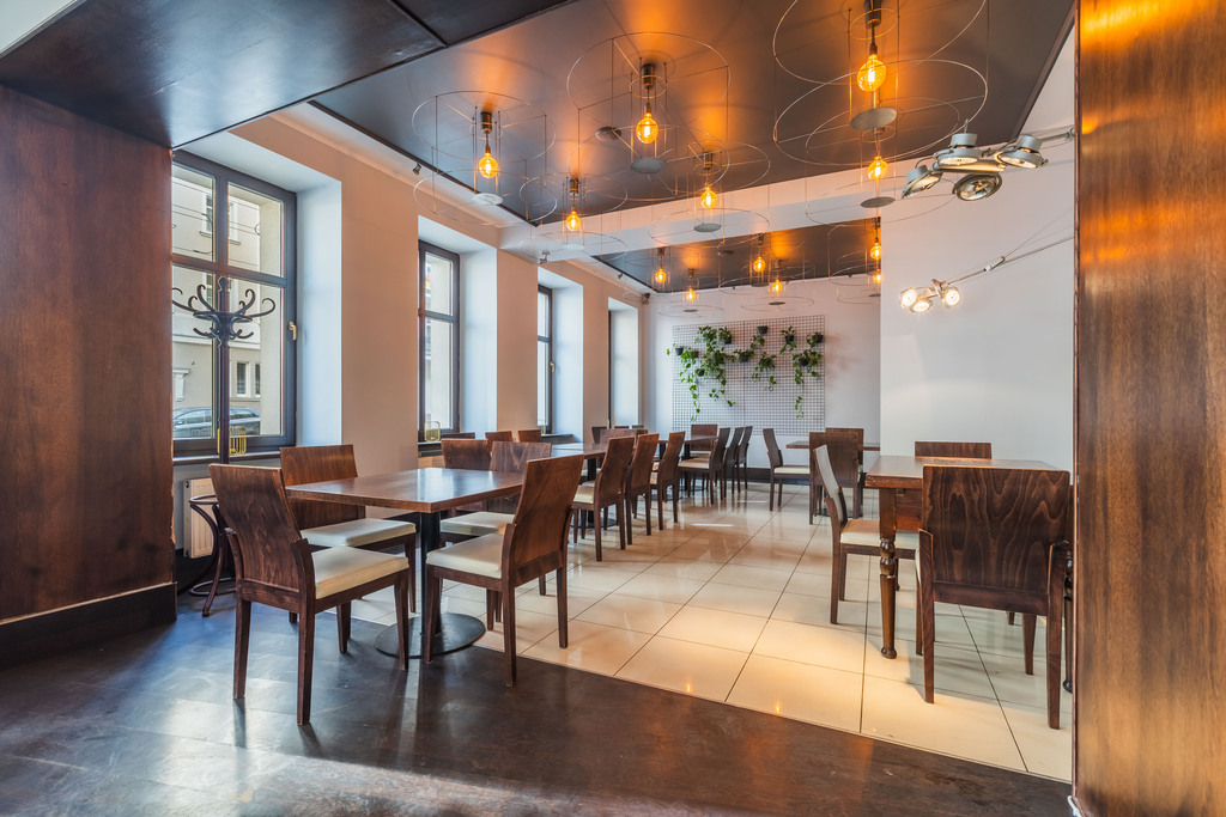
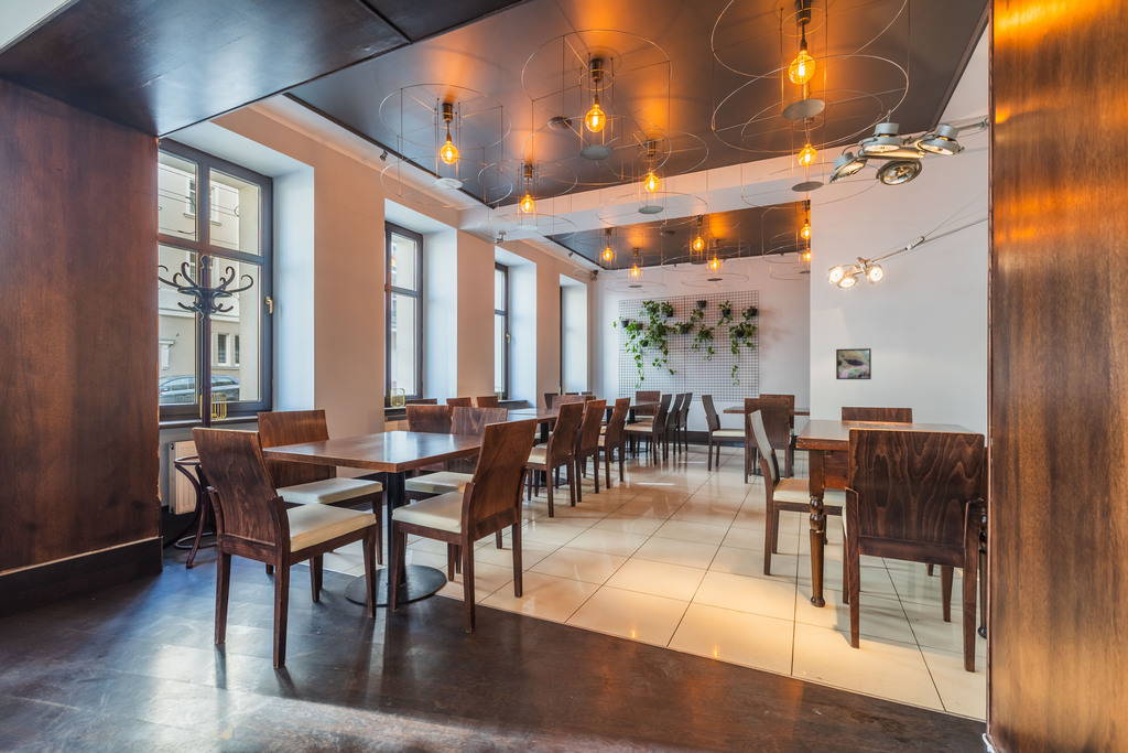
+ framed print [835,347,872,380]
